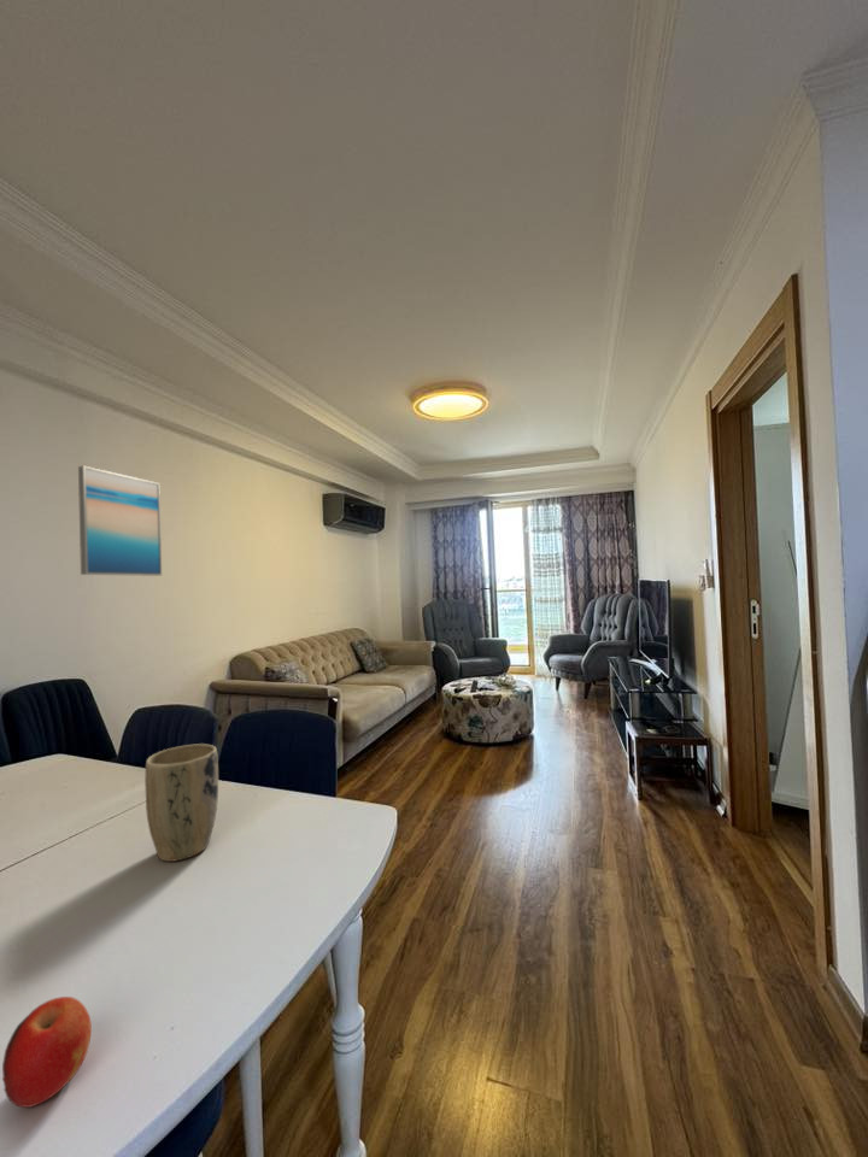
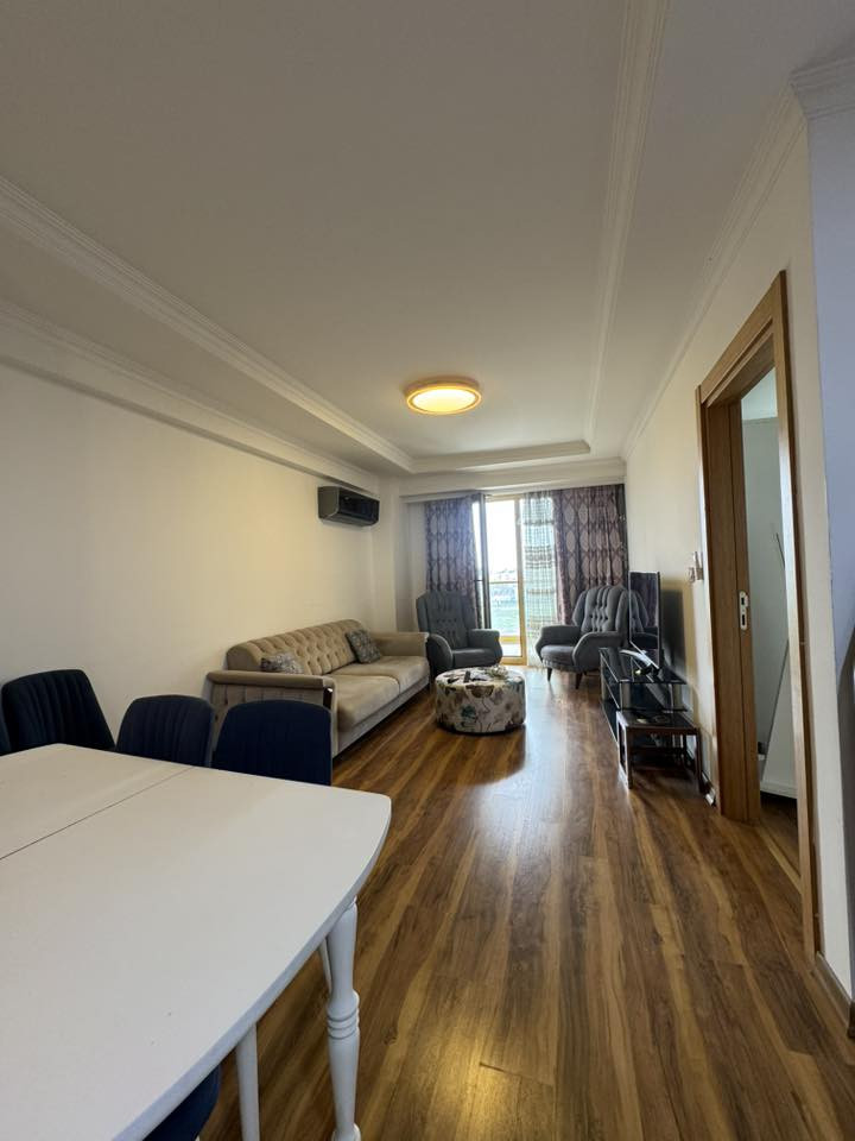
- fruit [1,996,93,1109]
- plant pot [143,742,219,863]
- wall art [77,465,163,577]
